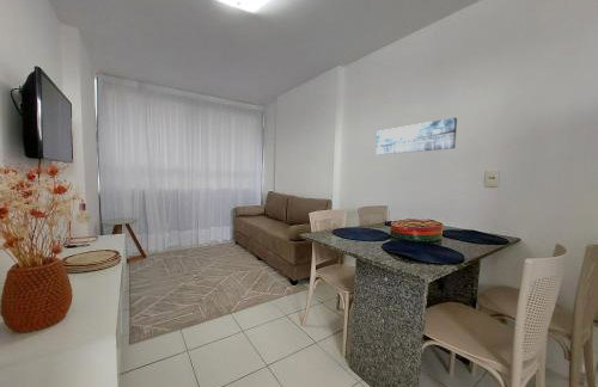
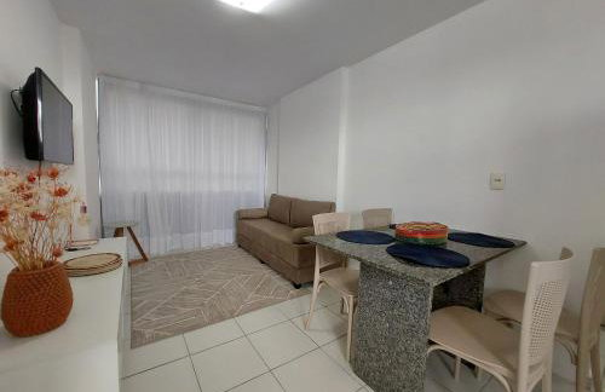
- wall art [376,116,458,155]
